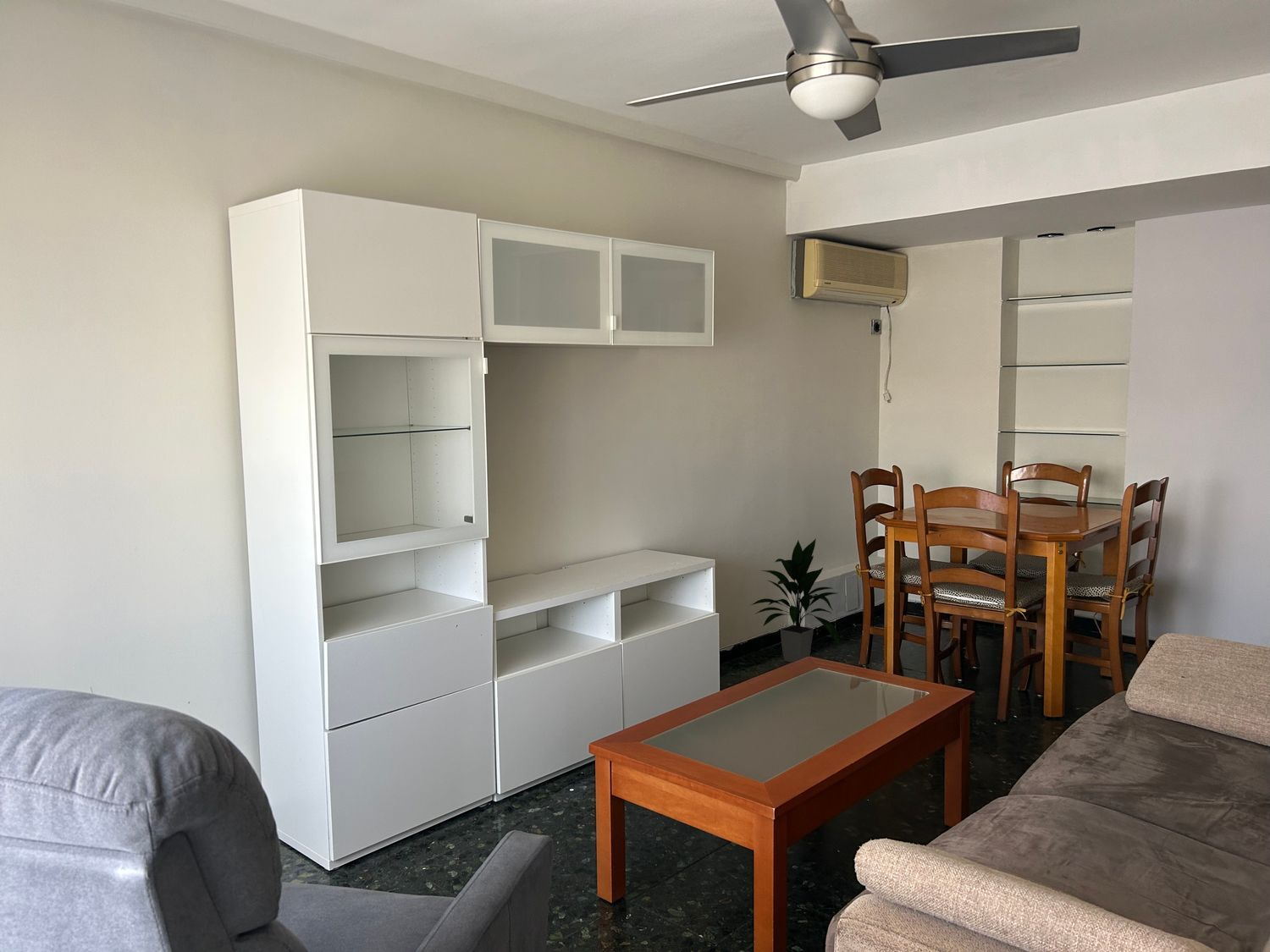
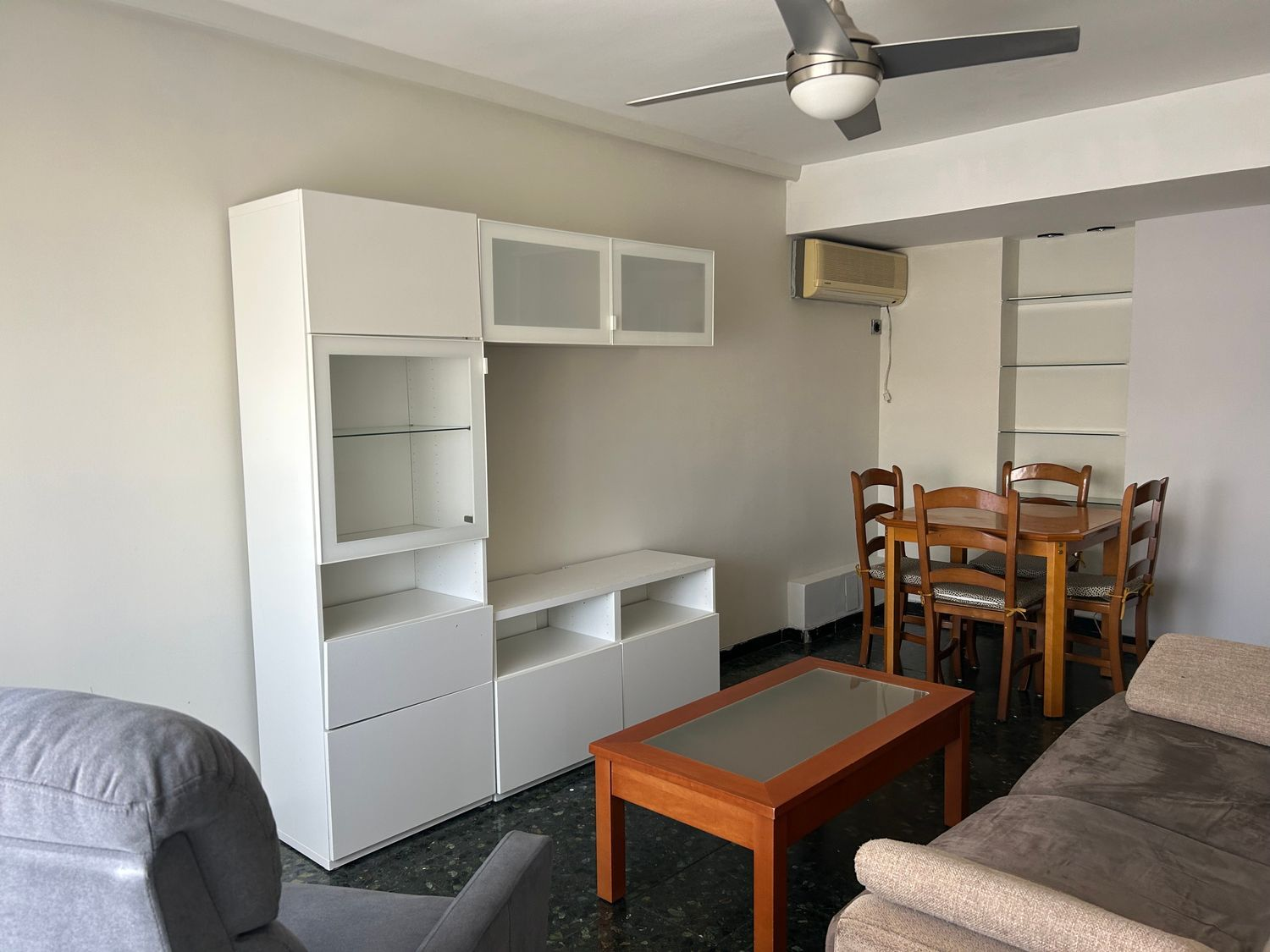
- indoor plant [750,537,841,663]
